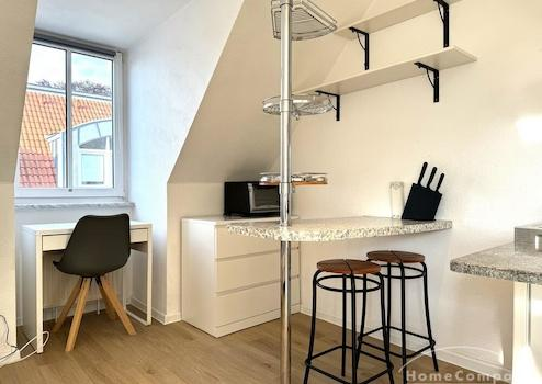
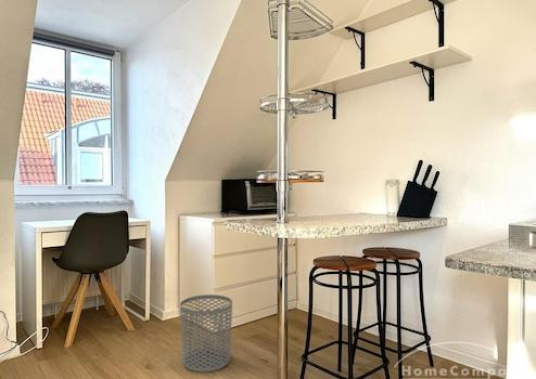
+ waste bin [179,293,233,373]
